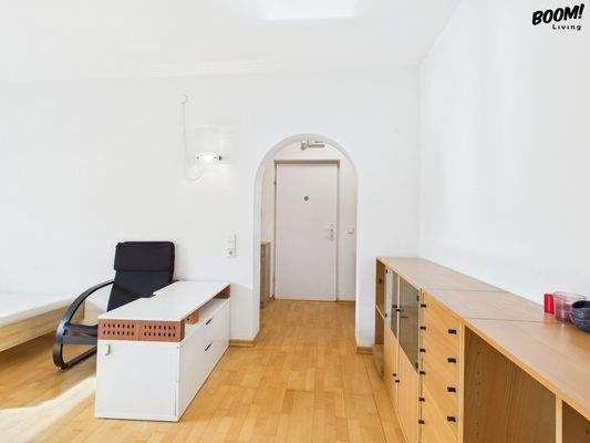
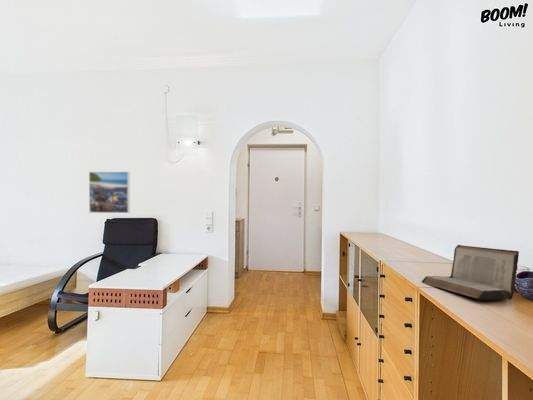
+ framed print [88,171,131,214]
+ book [421,244,520,301]
